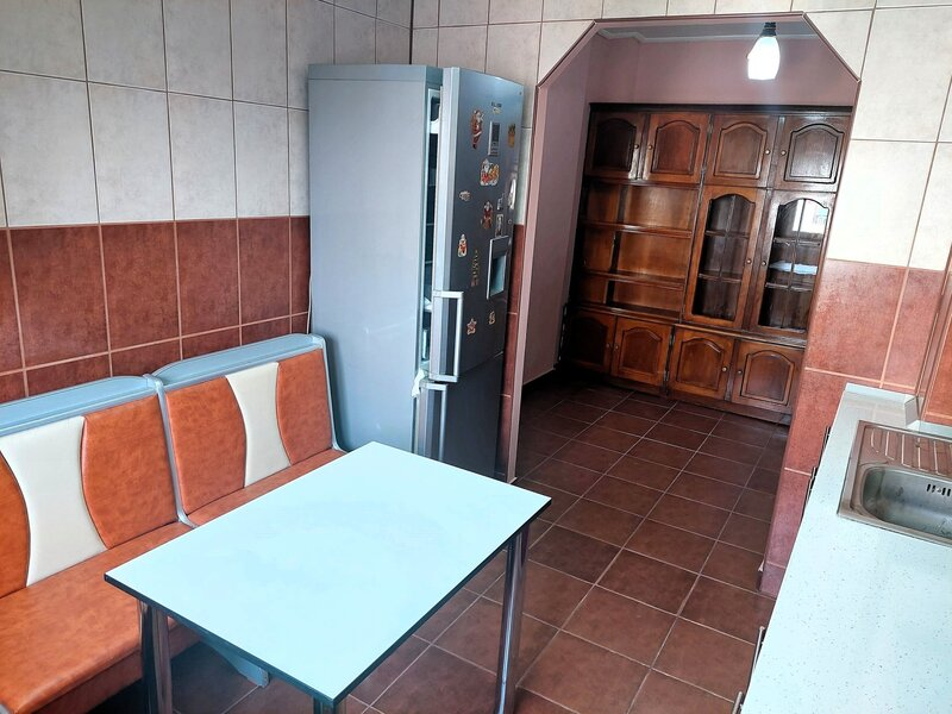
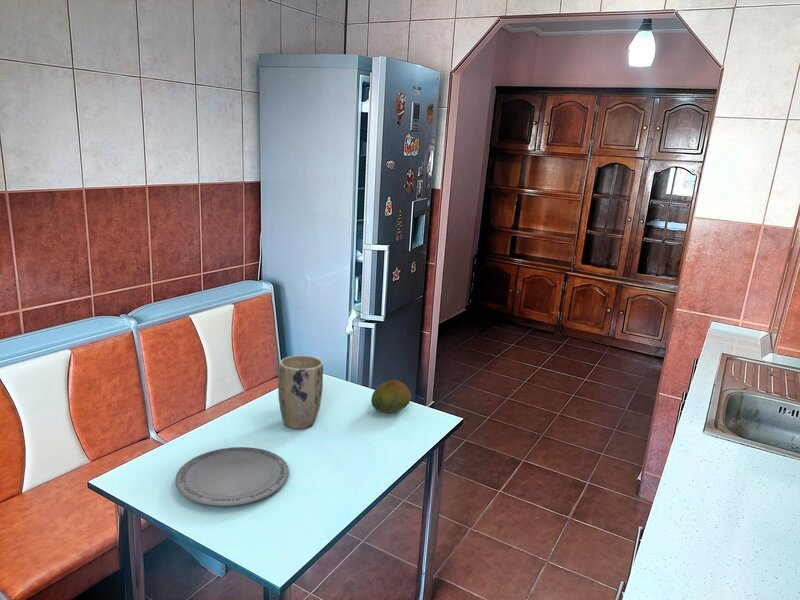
+ fruit [370,379,412,414]
+ plate [174,446,290,507]
+ plant pot [277,354,324,430]
